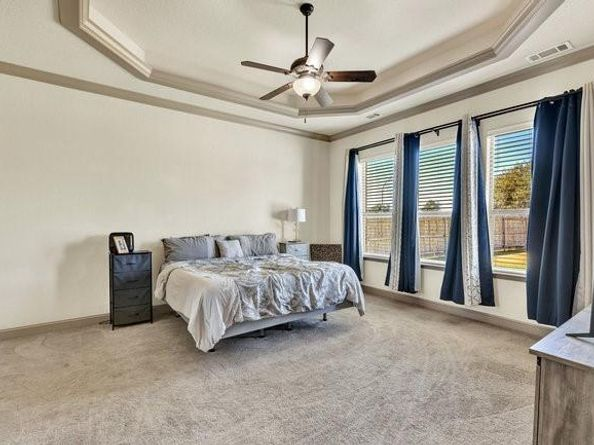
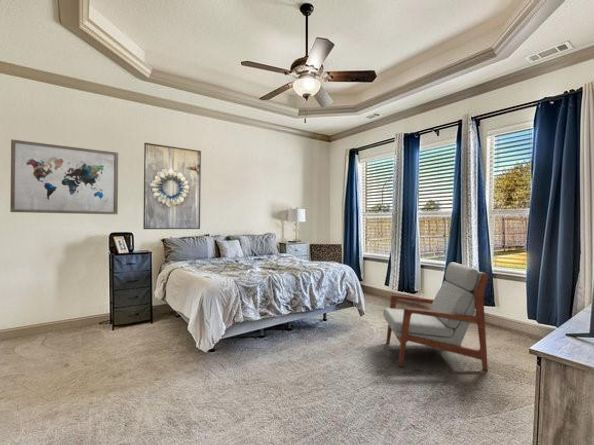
+ armchair [382,261,489,371]
+ wall art [9,138,119,215]
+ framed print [142,142,202,230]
